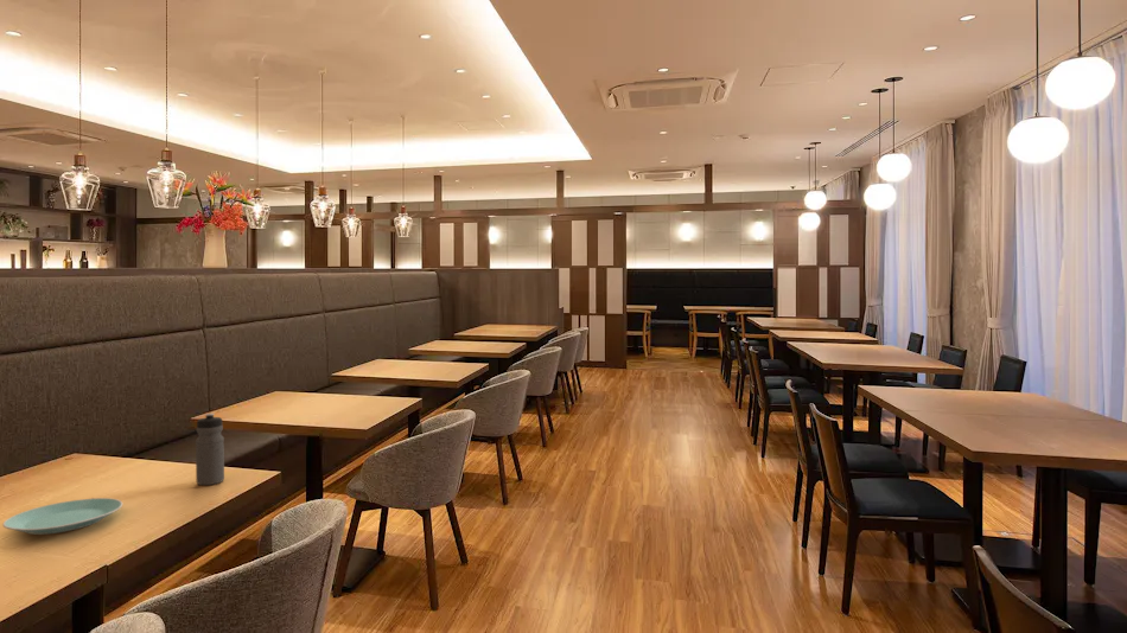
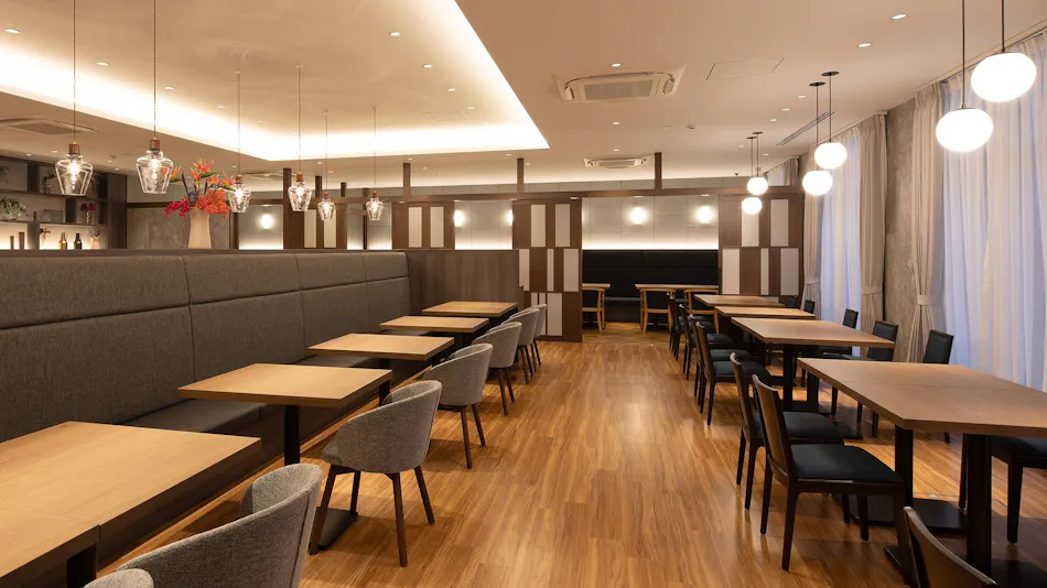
- water bottle [195,413,225,486]
- plate [1,497,123,536]
